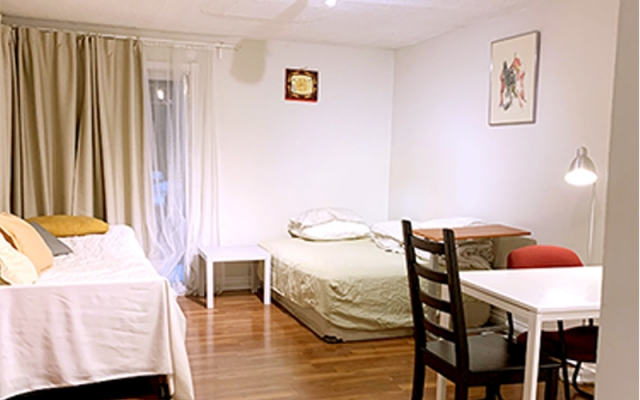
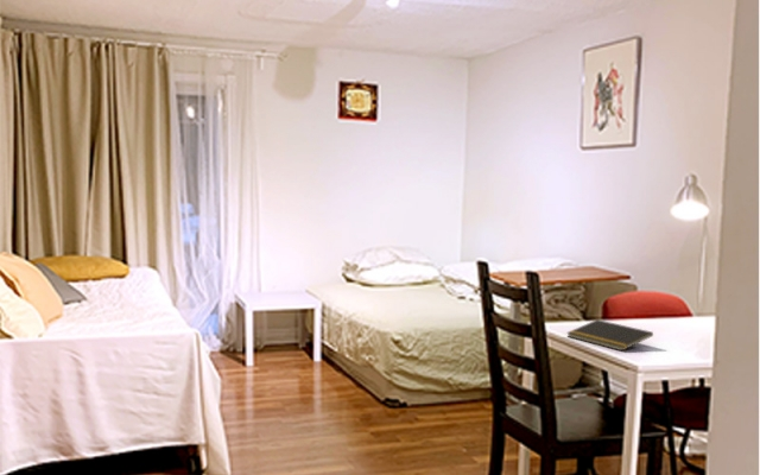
+ notepad [565,318,654,352]
